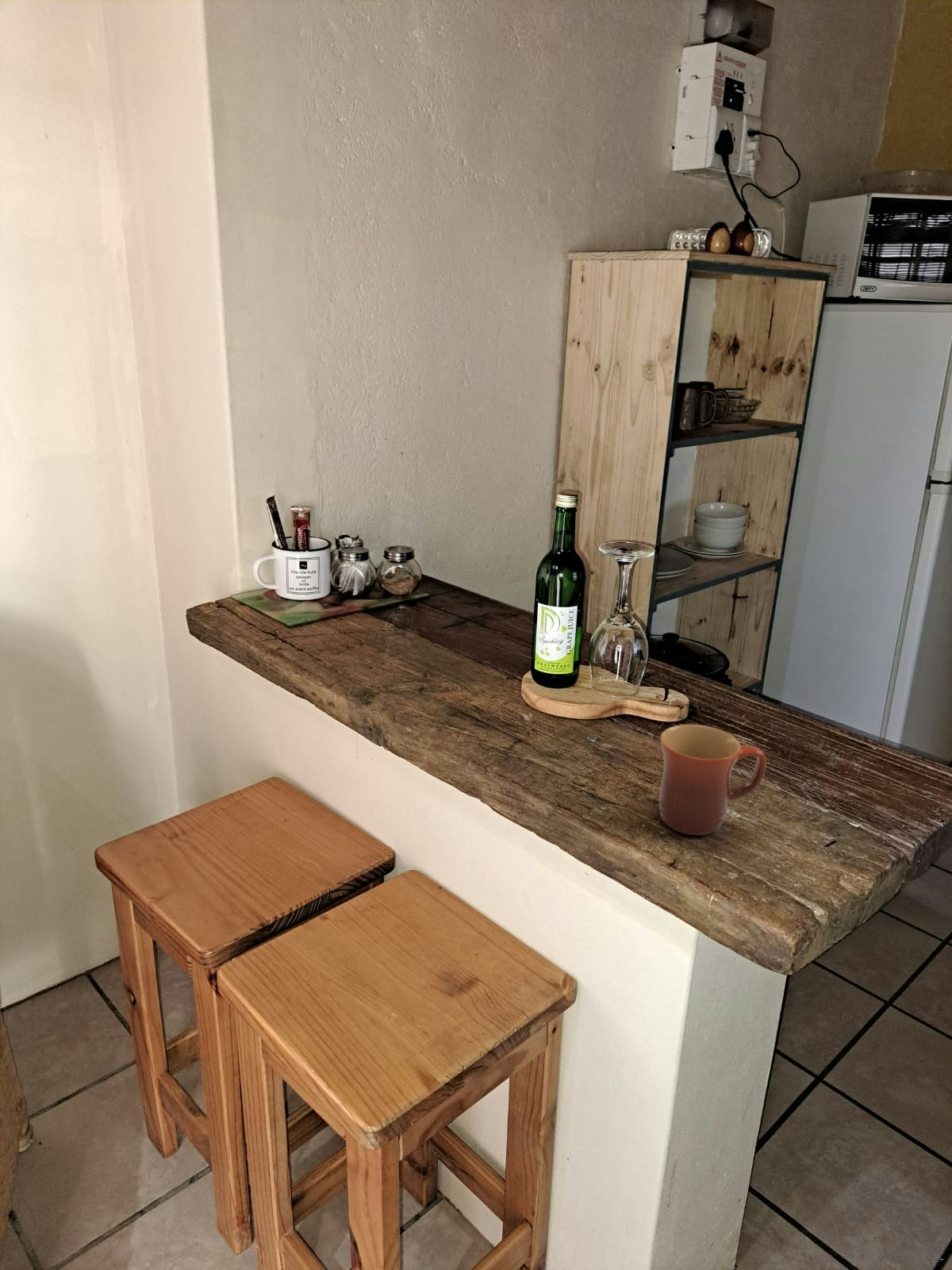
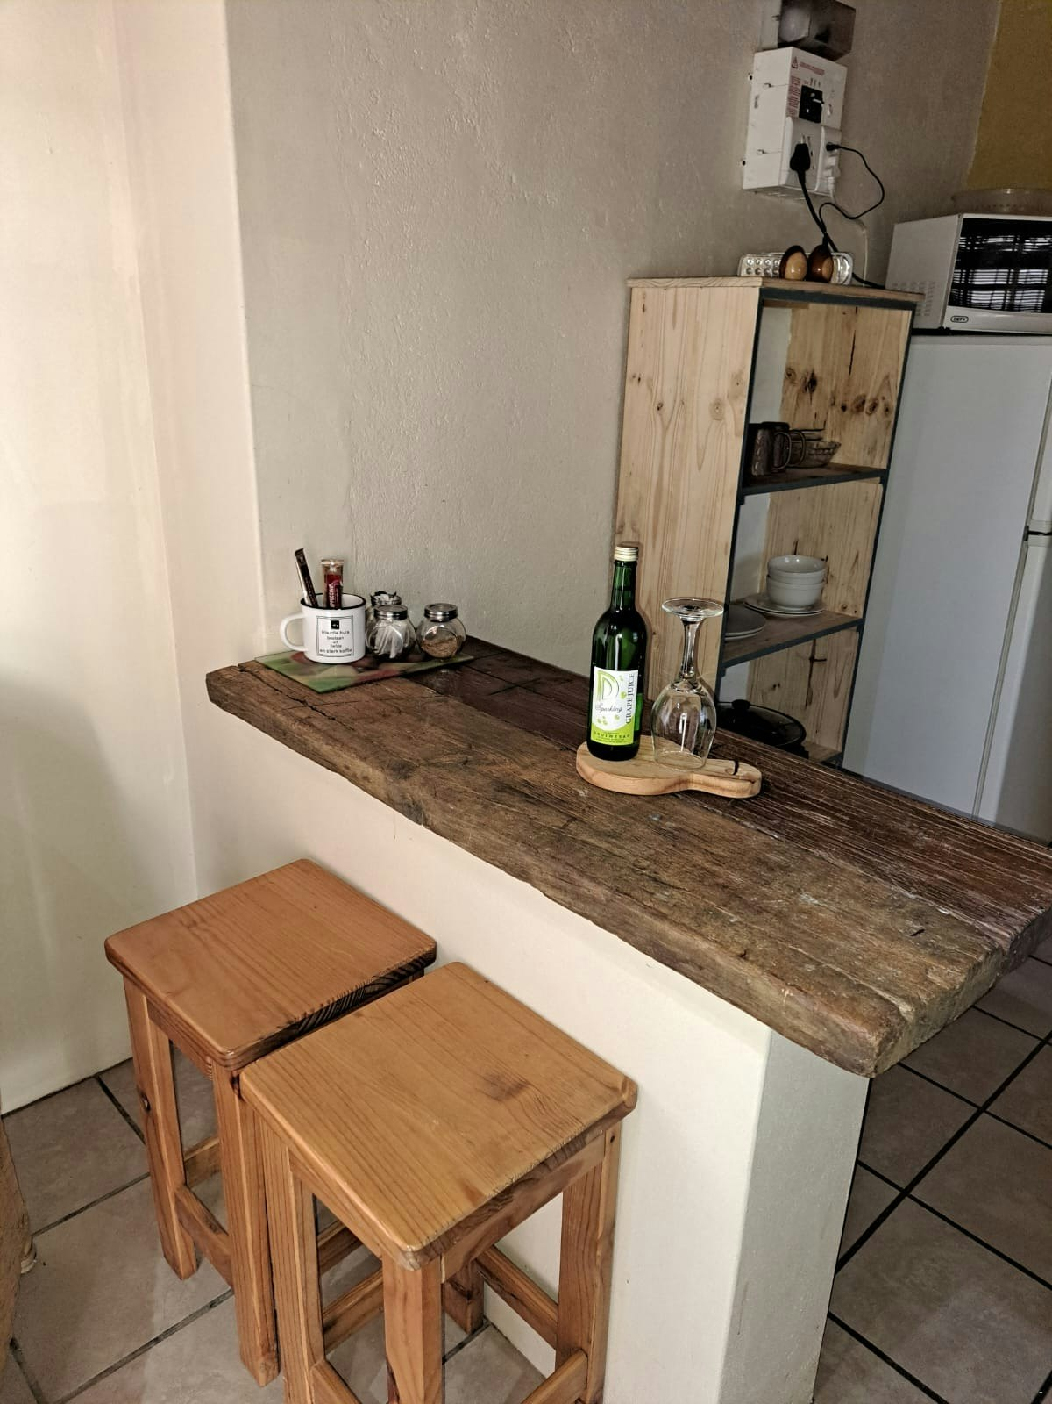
- mug [658,724,767,836]
